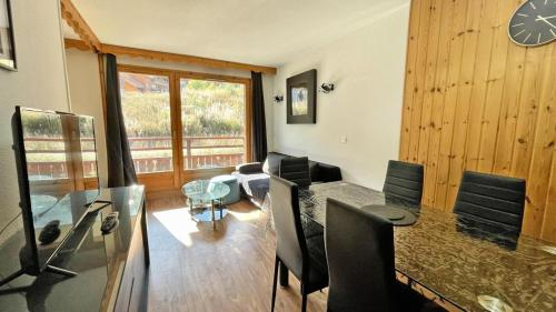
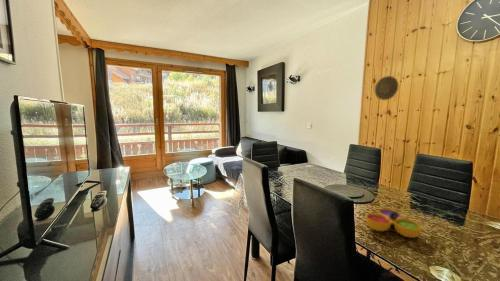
+ decorative plate [374,75,399,101]
+ decorative bowl [365,208,423,239]
